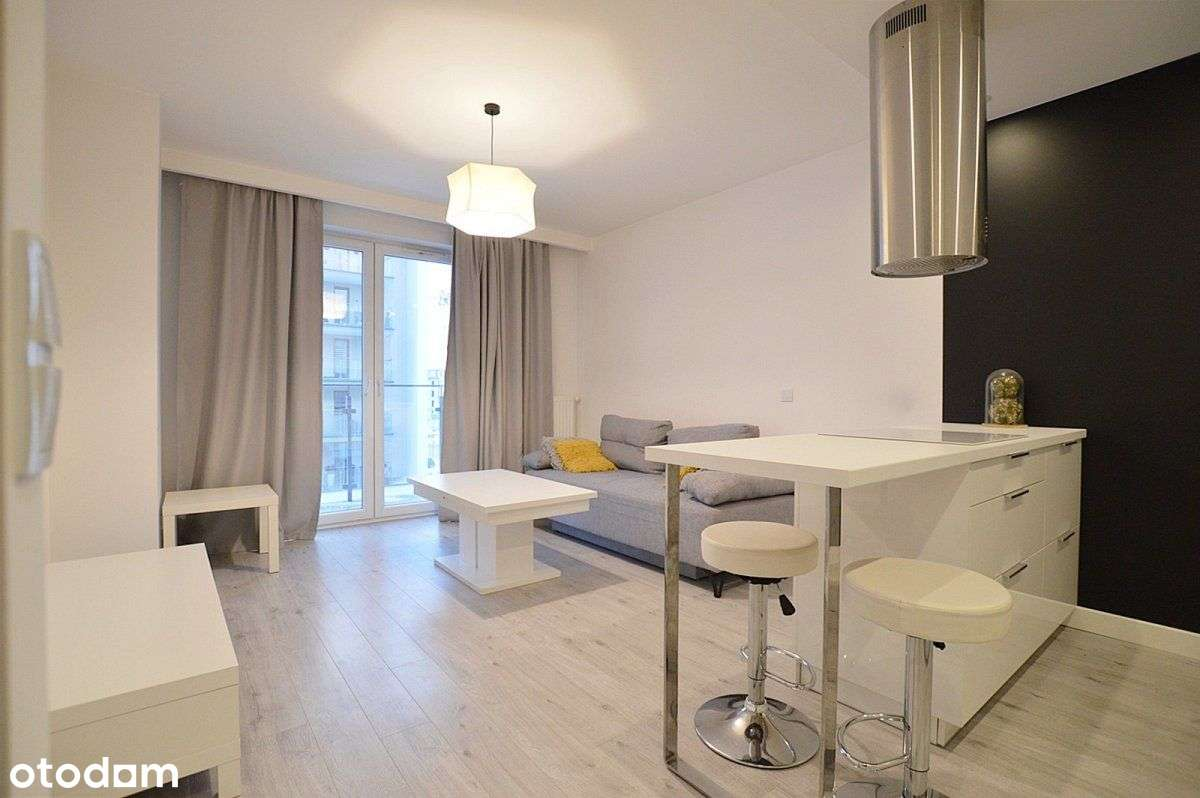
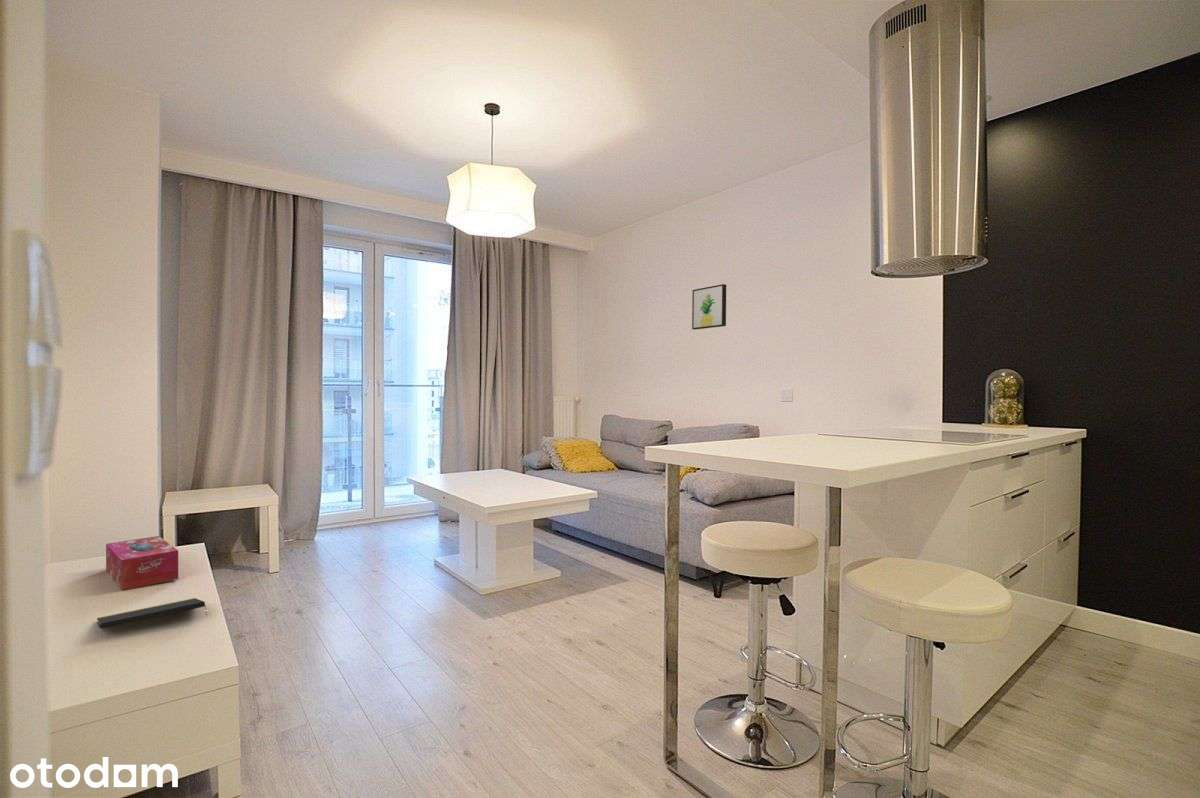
+ notepad [96,597,208,630]
+ wall art [691,283,727,331]
+ tissue box [105,535,179,591]
